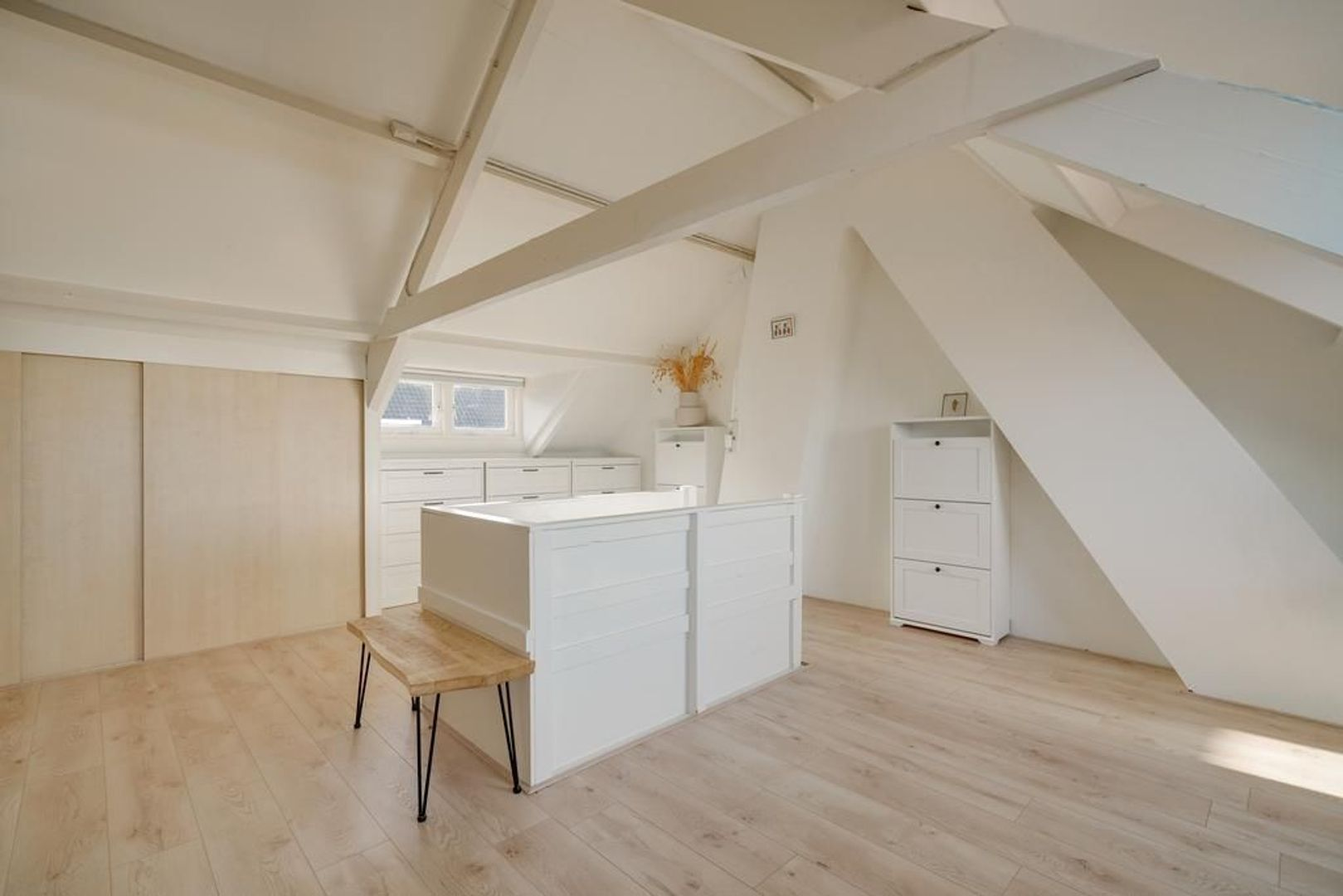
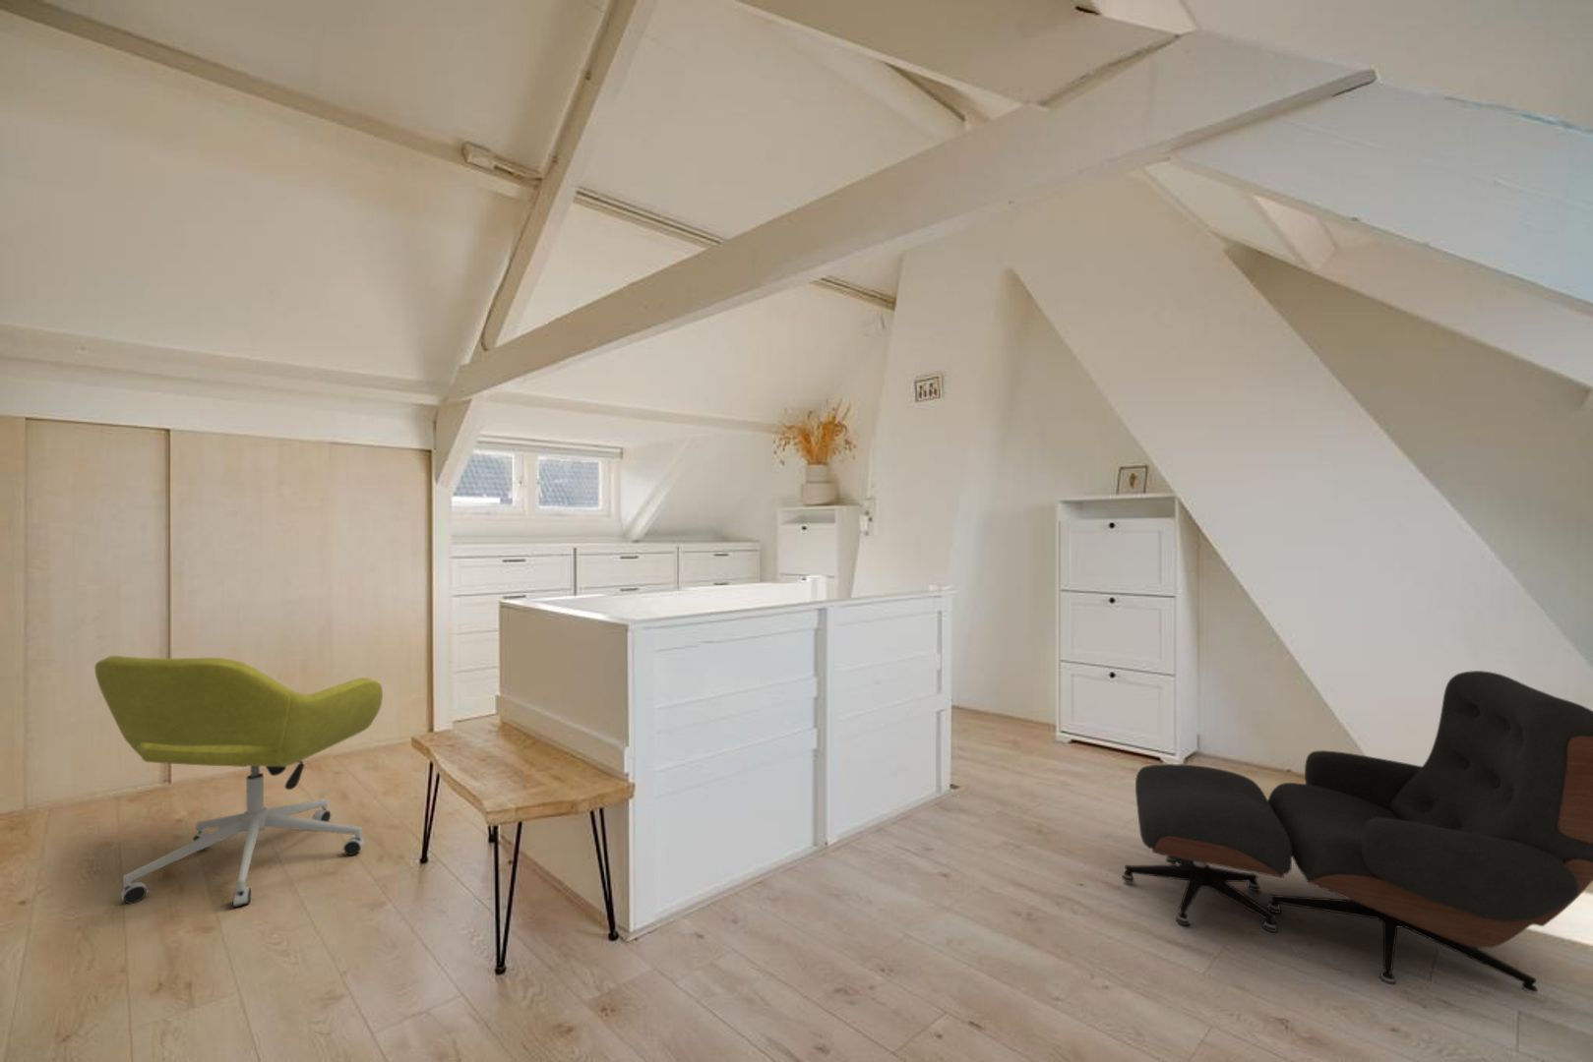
+ office chair [94,655,384,909]
+ lounge chair [1122,670,1593,996]
